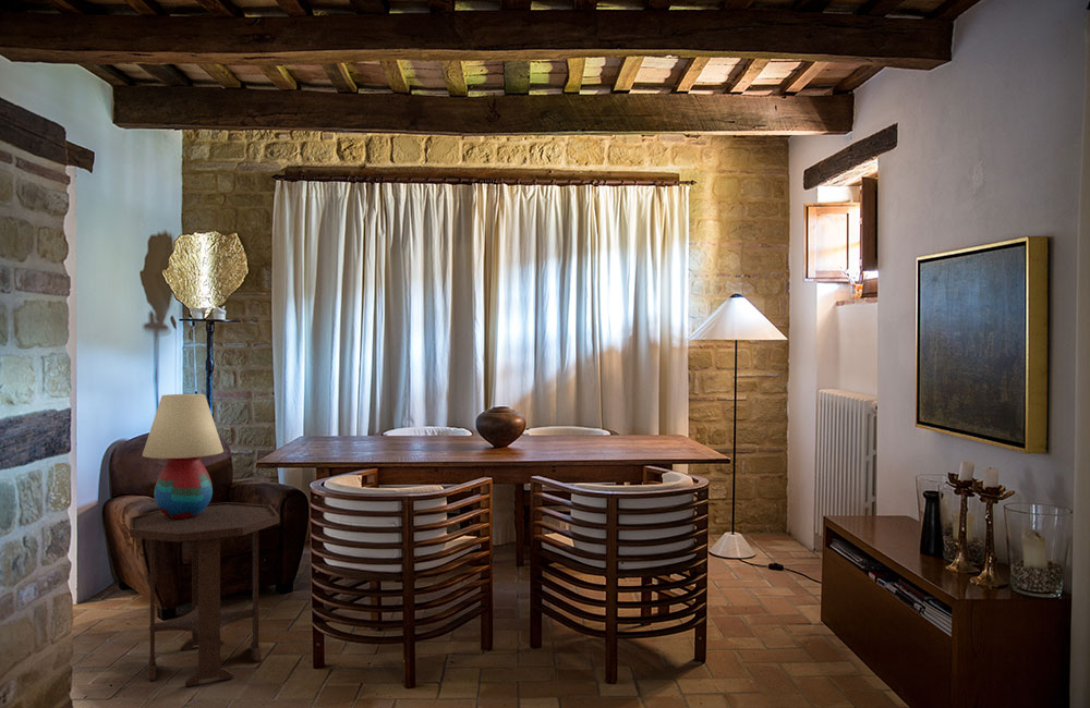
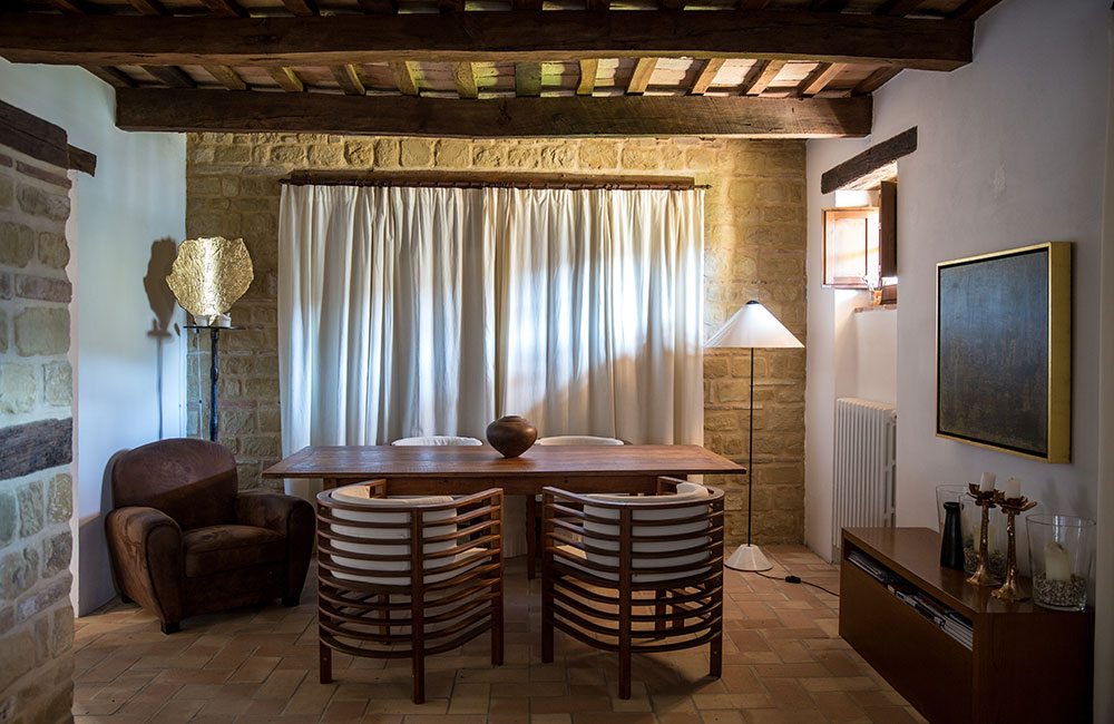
- side table [129,501,280,687]
- table lamp [142,393,225,520]
